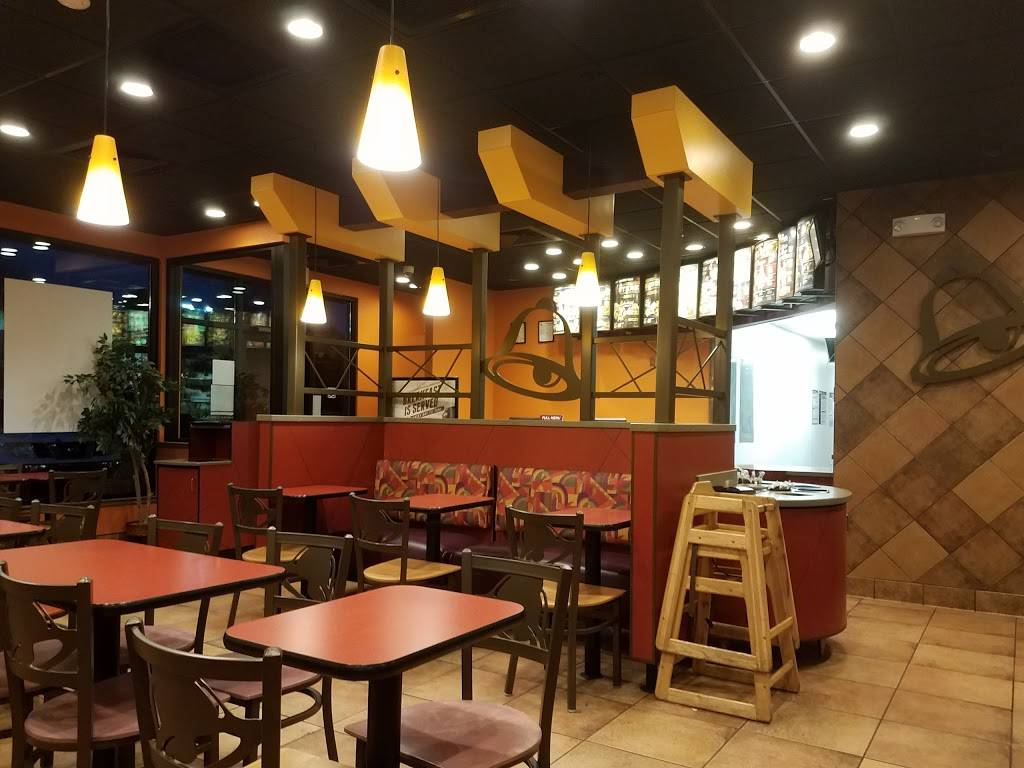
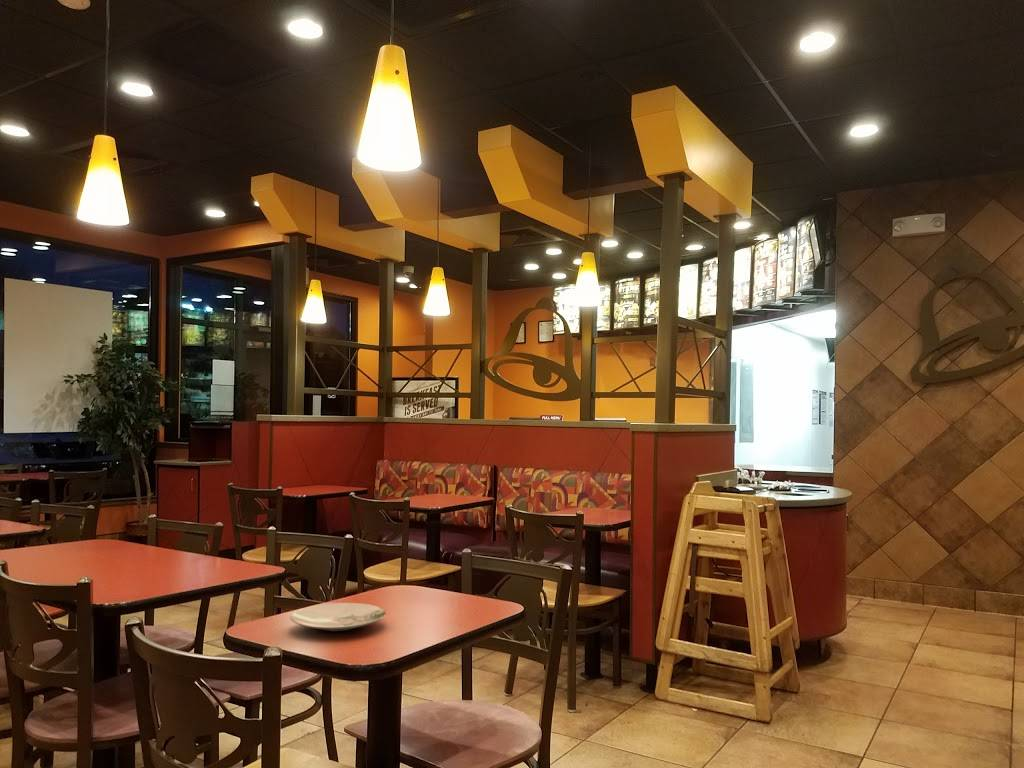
+ plate [290,602,387,633]
